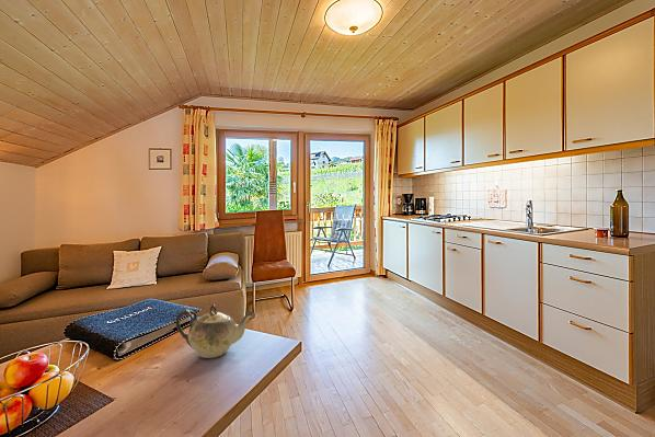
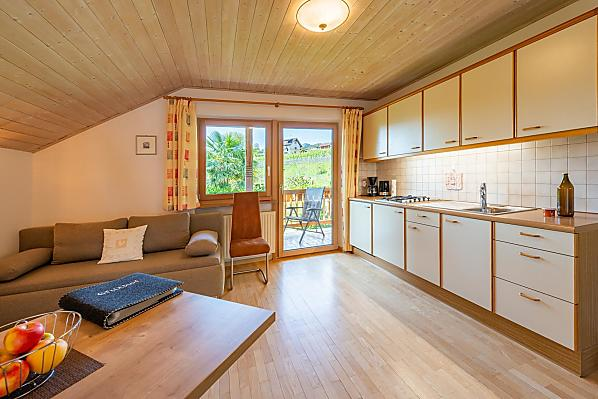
- teapot [175,303,257,359]
